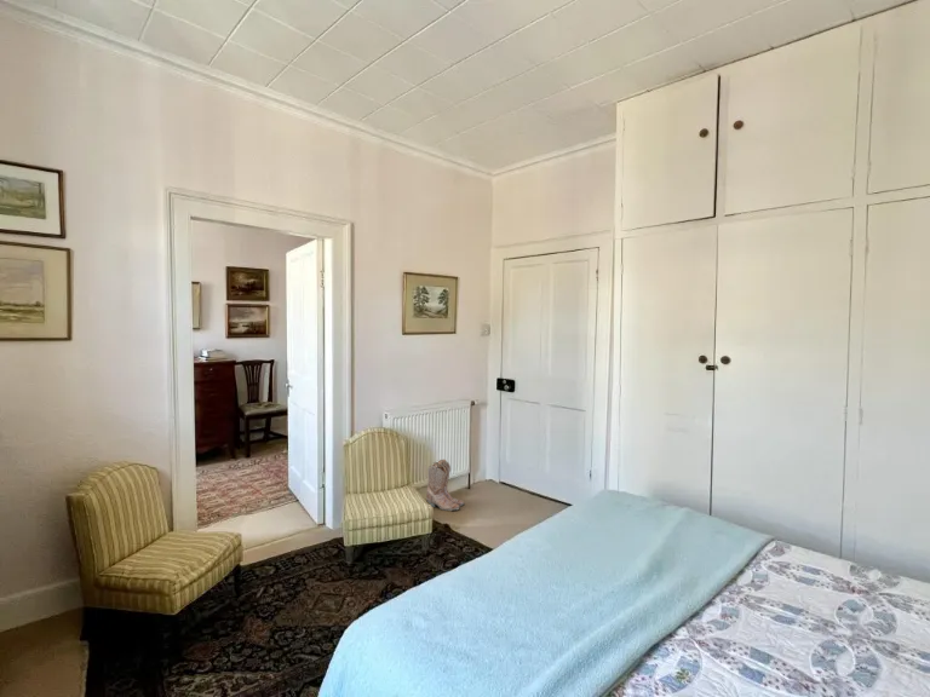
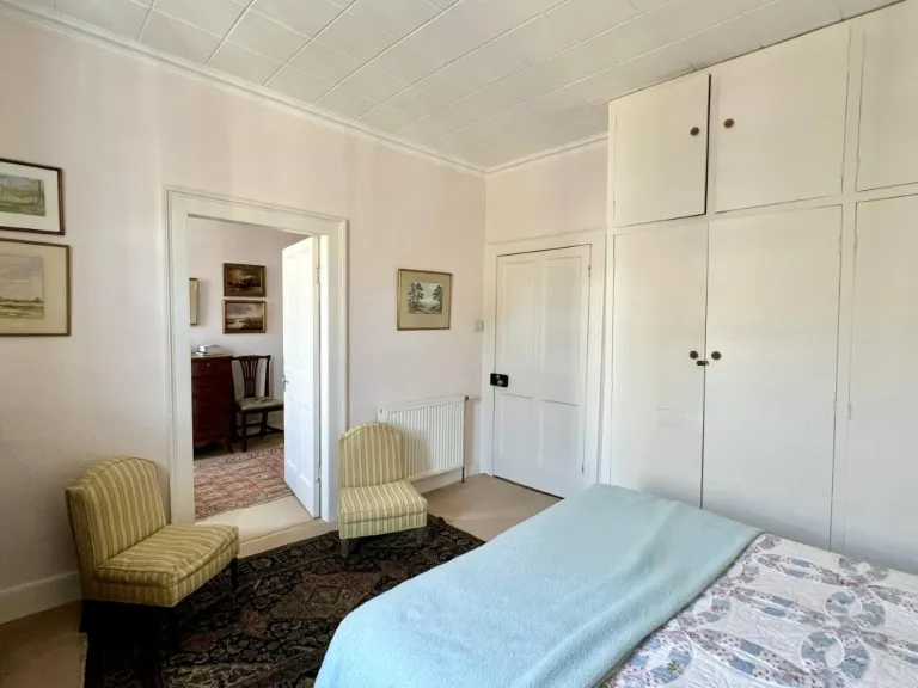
- boots [425,459,465,512]
